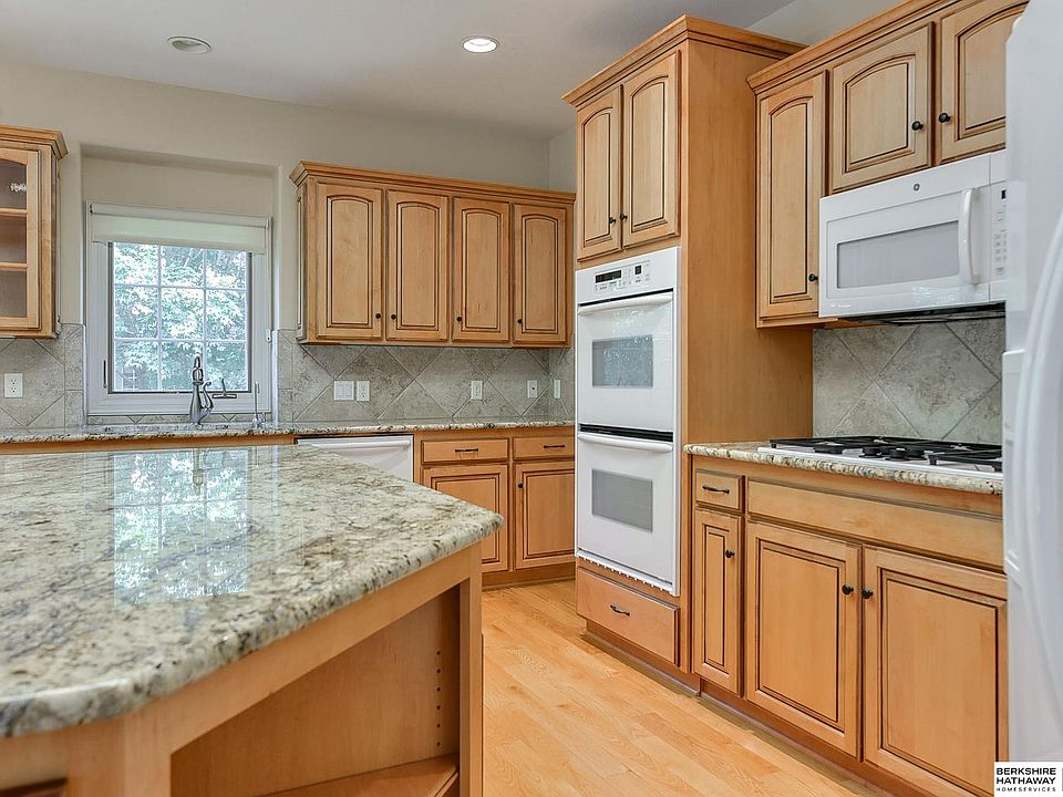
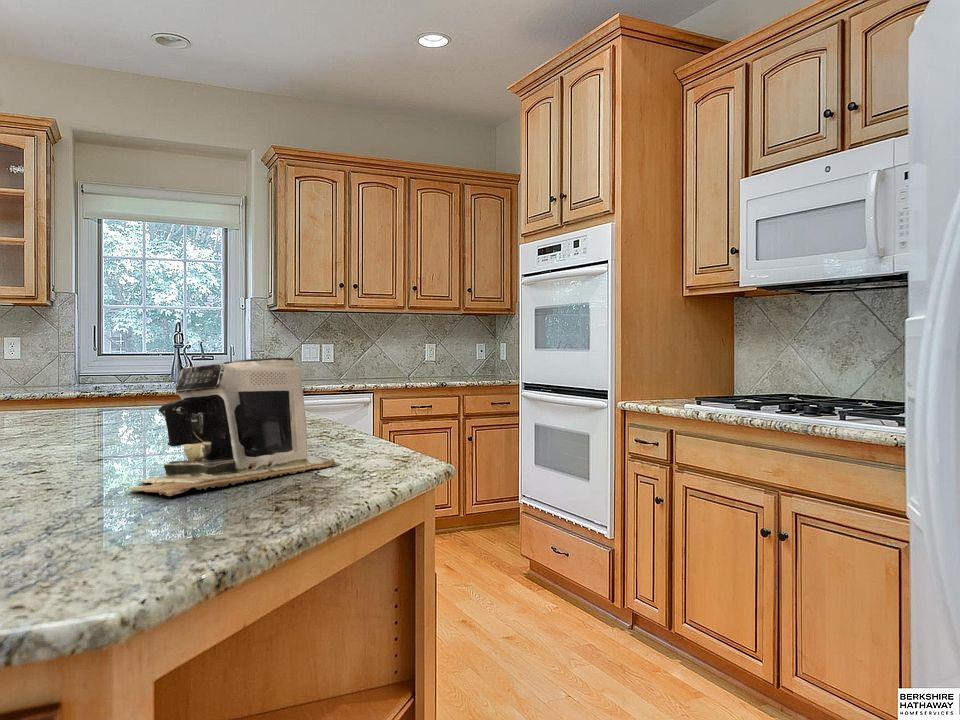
+ coffee maker [127,357,342,497]
